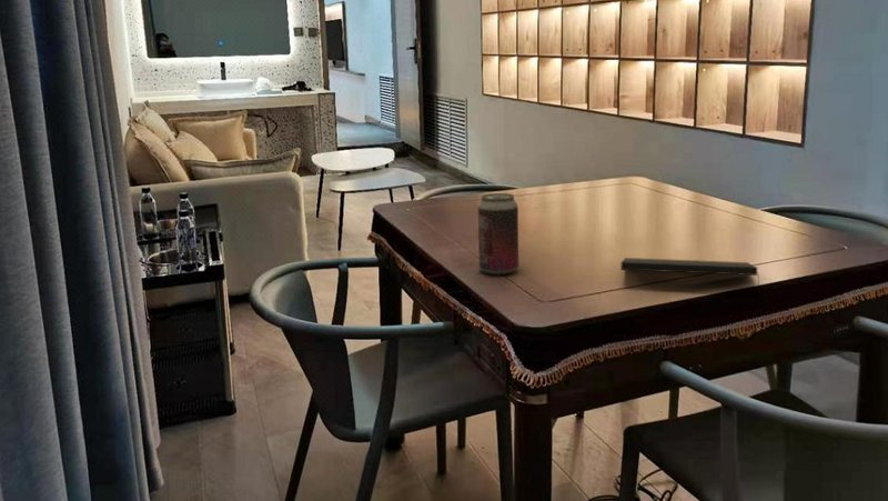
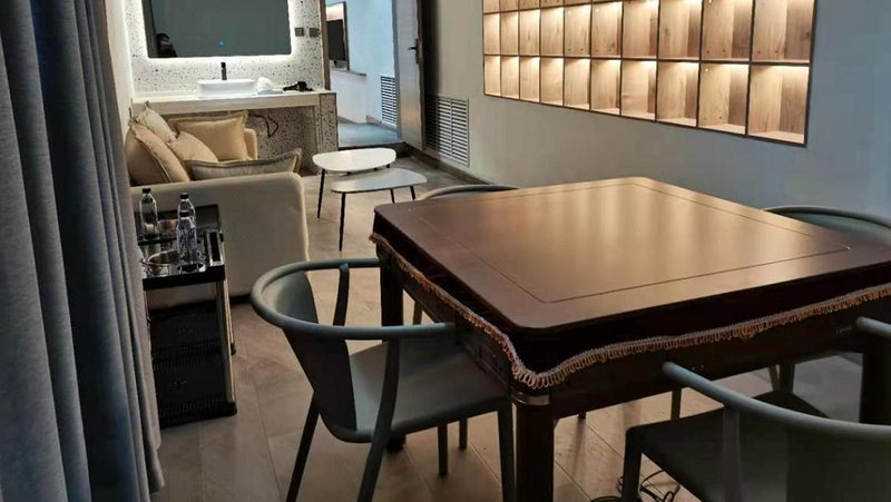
- notepad [619,257,761,294]
- beverage can [476,192,519,275]
